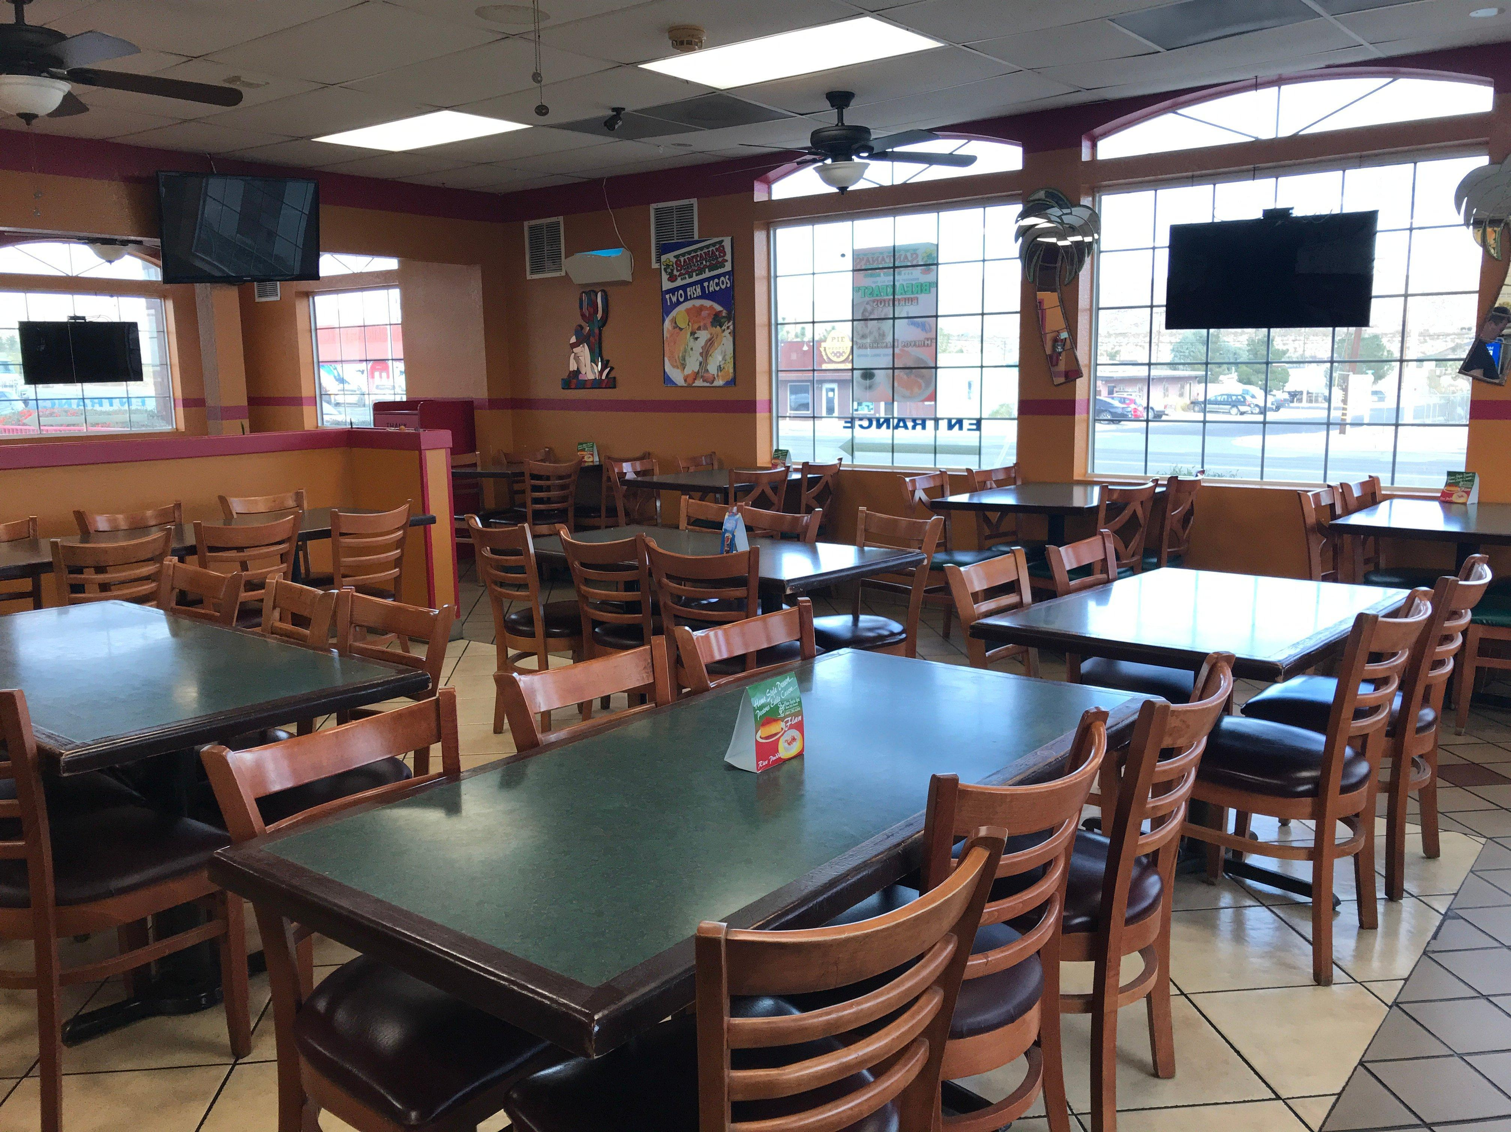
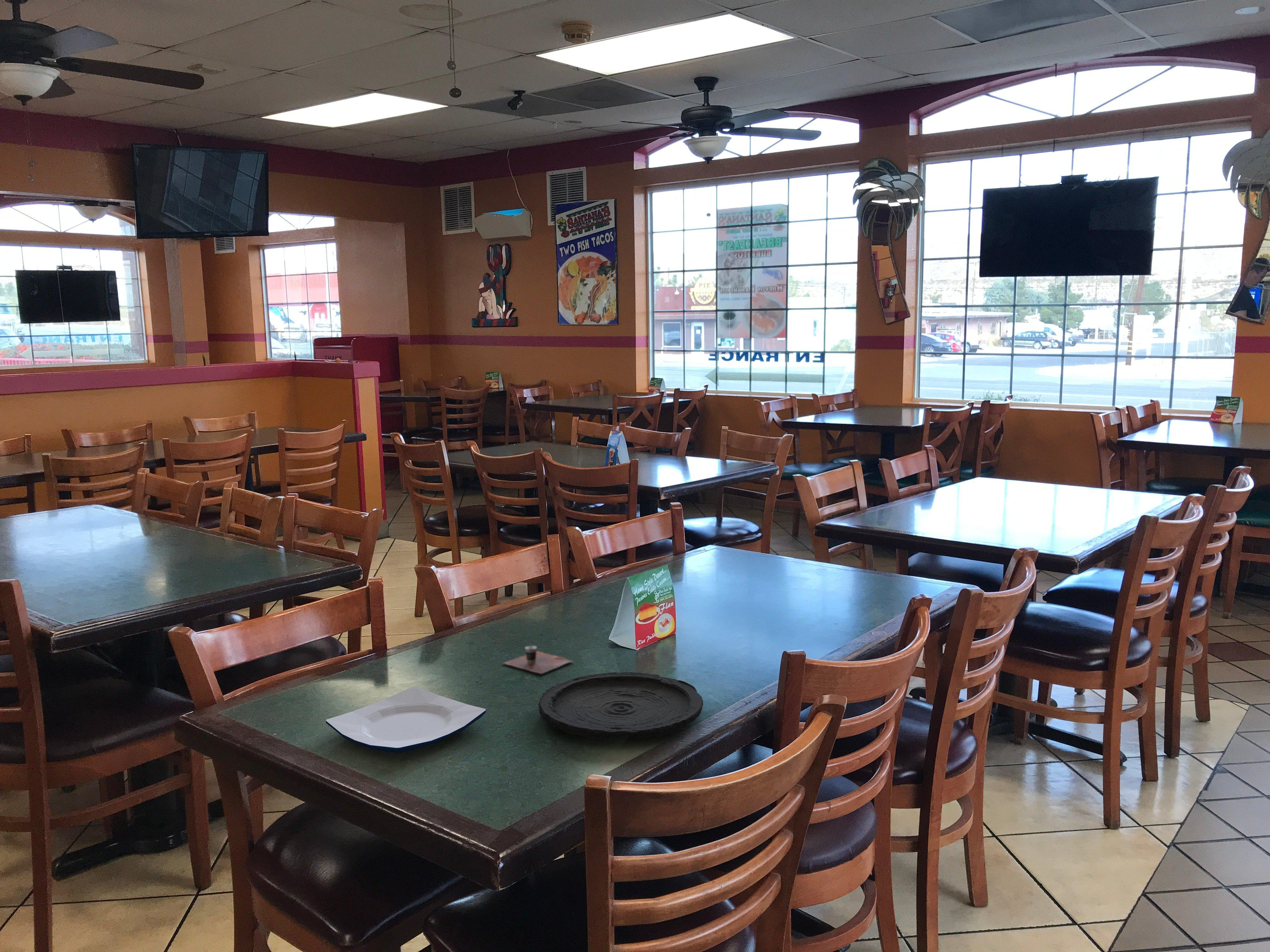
+ plate [538,672,703,740]
+ plate [326,686,486,753]
+ cup [502,645,573,674]
